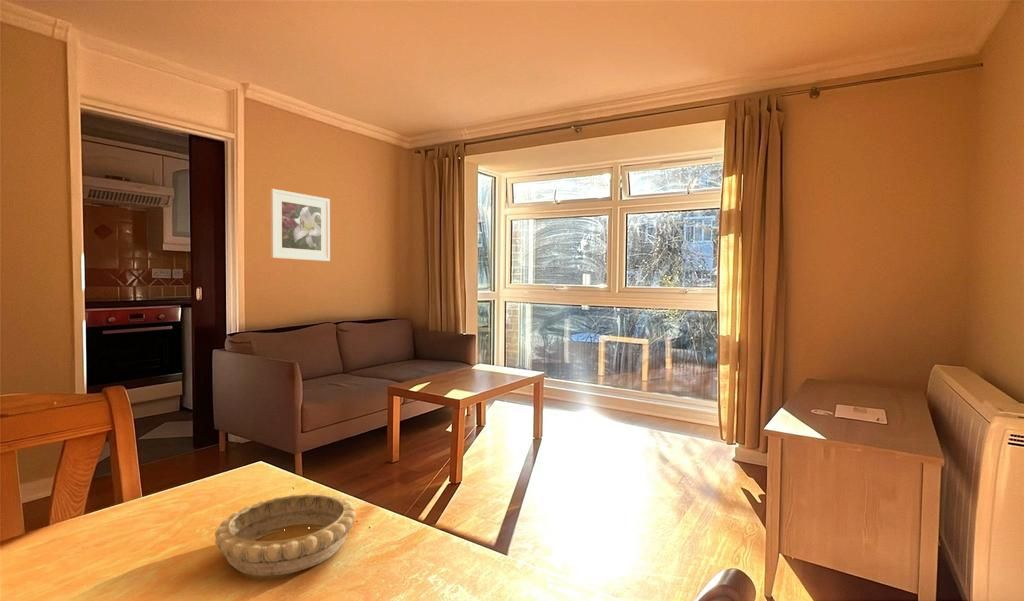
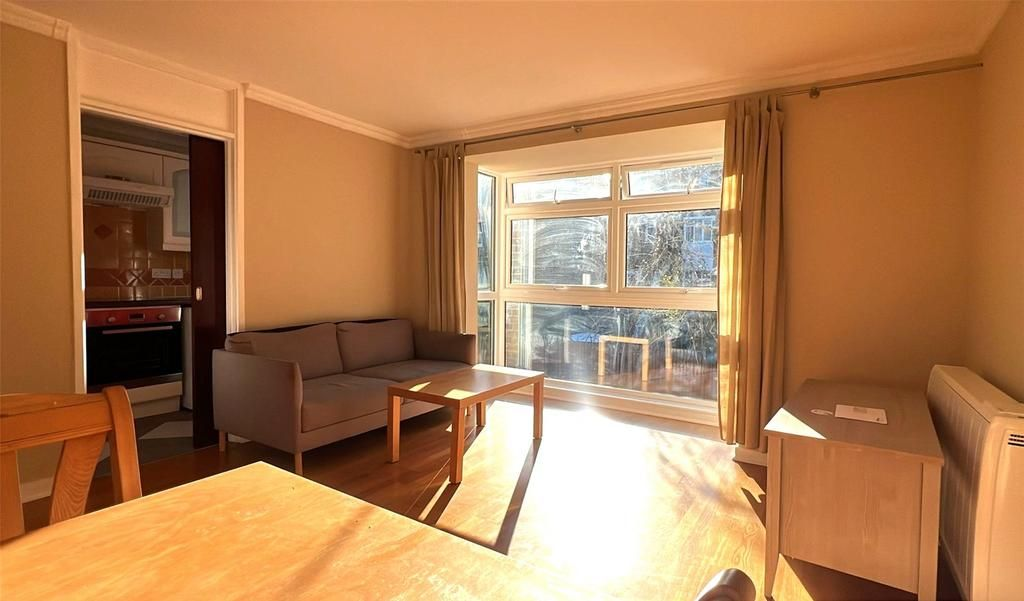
- decorative bowl [214,492,357,577]
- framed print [270,188,331,262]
